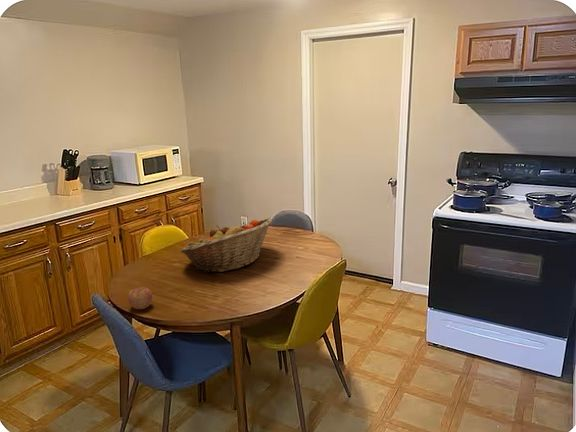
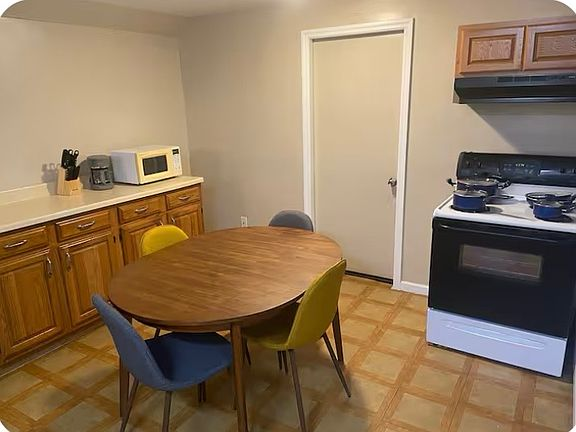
- apple [127,286,153,310]
- fruit basket [180,217,273,274]
